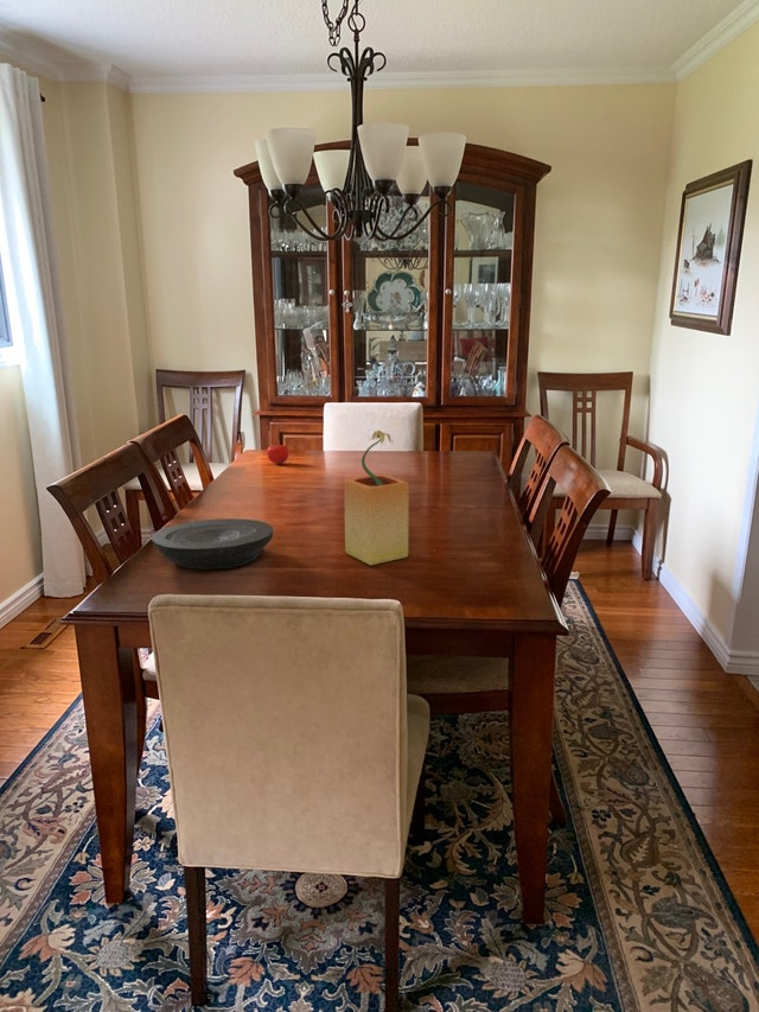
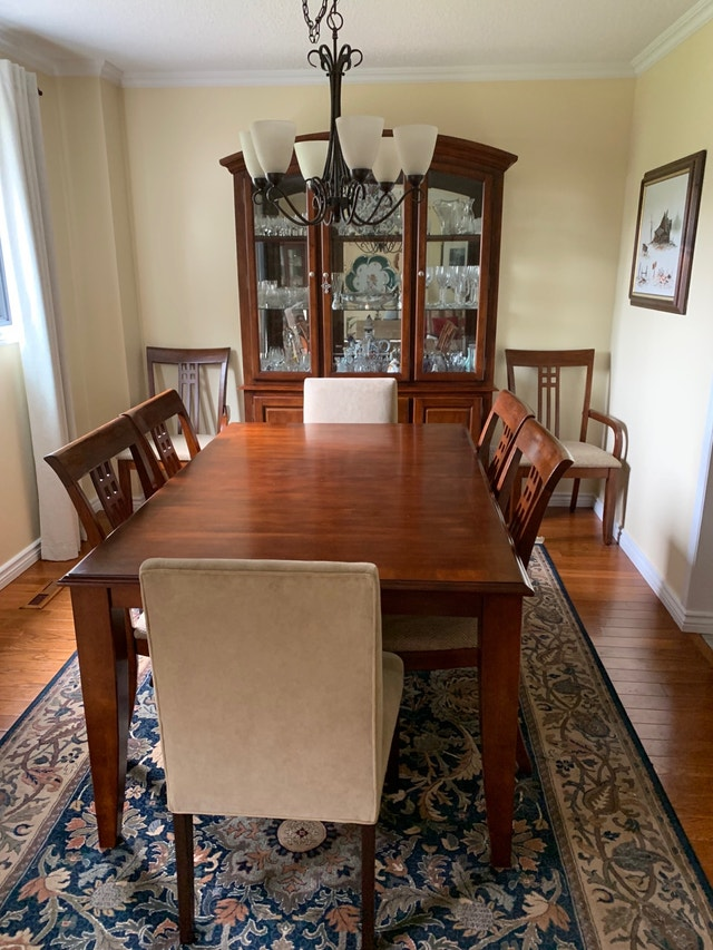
- plate [151,517,275,571]
- potted plant [343,429,410,567]
- apple [266,440,289,465]
